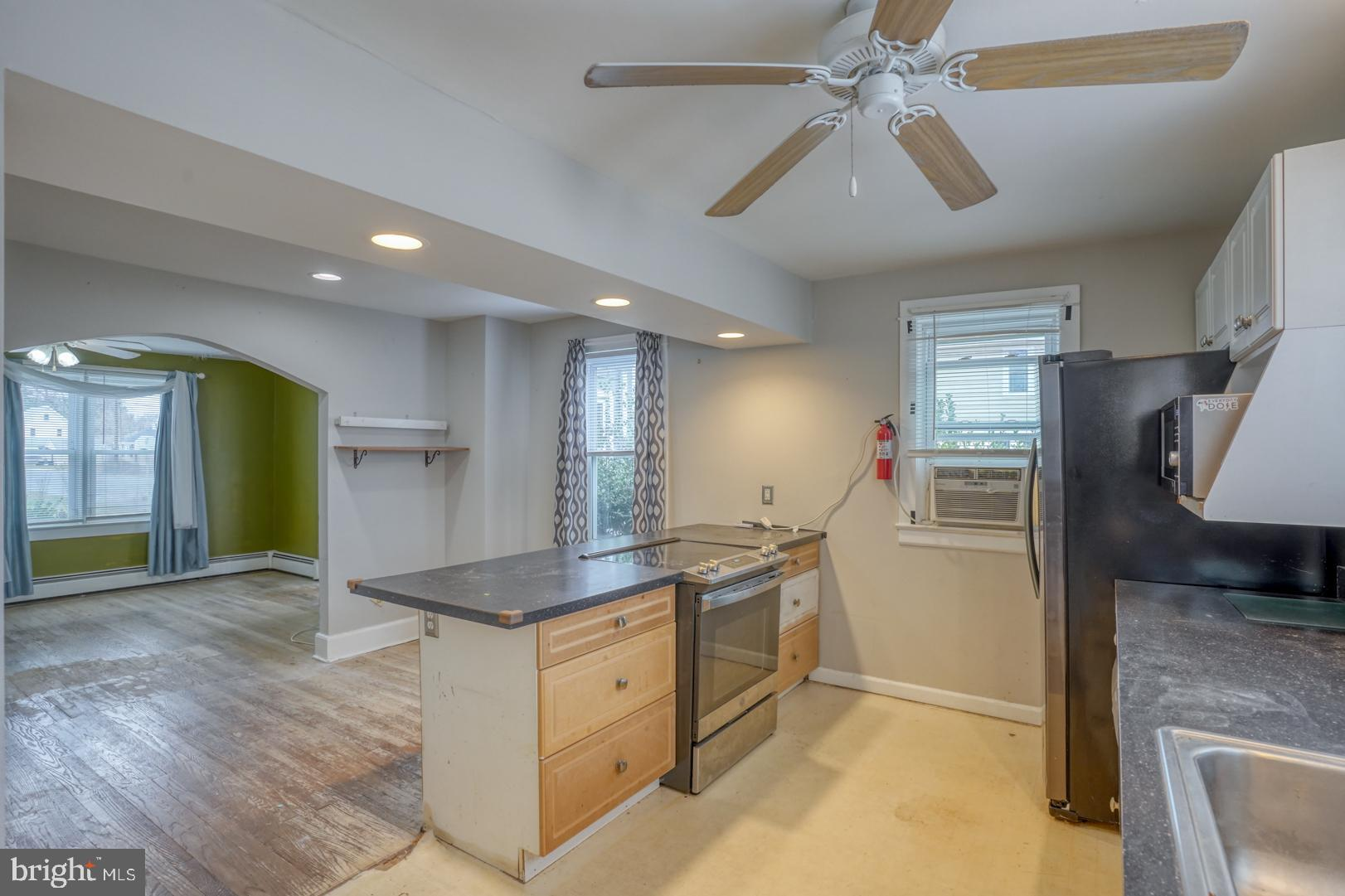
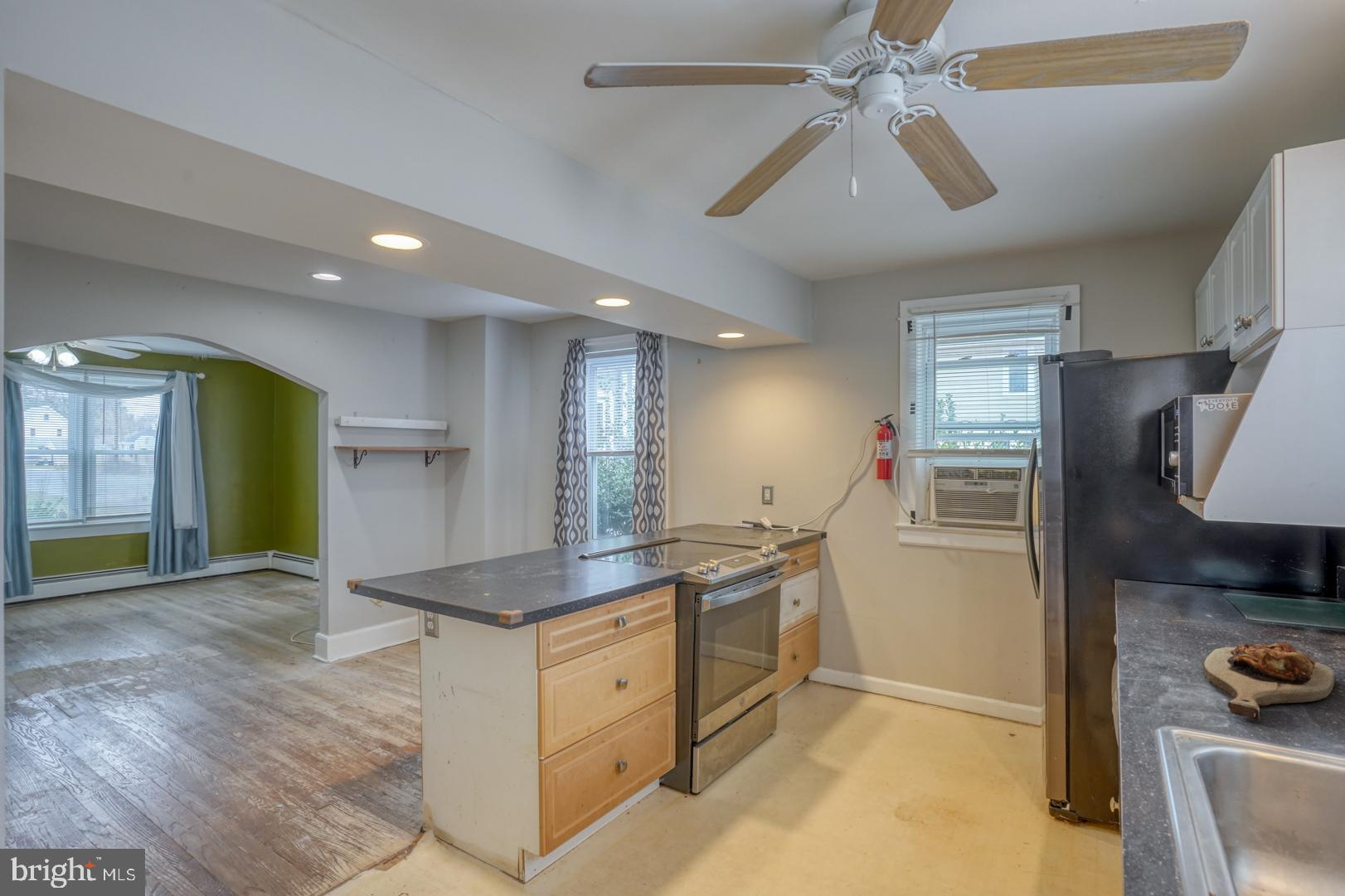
+ cutting board [1202,641,1335,721]
